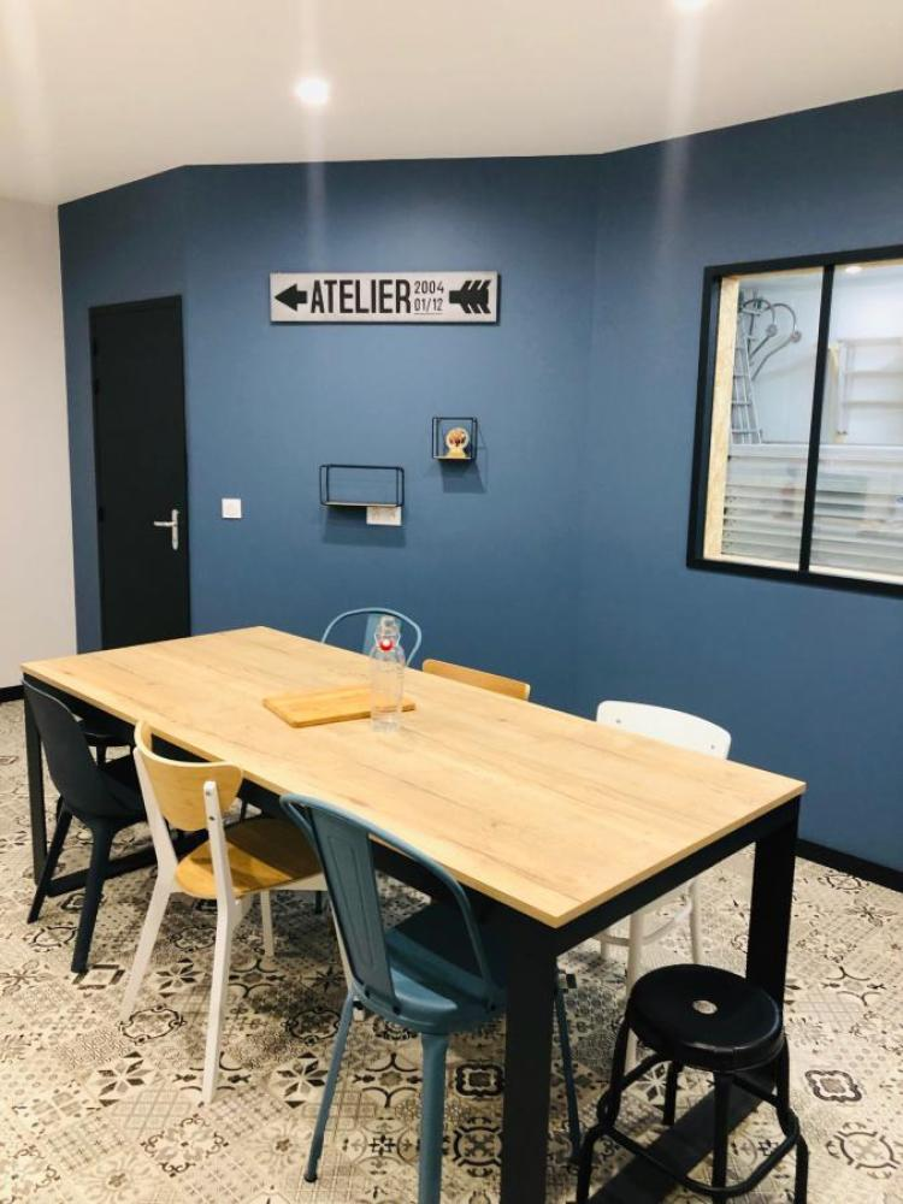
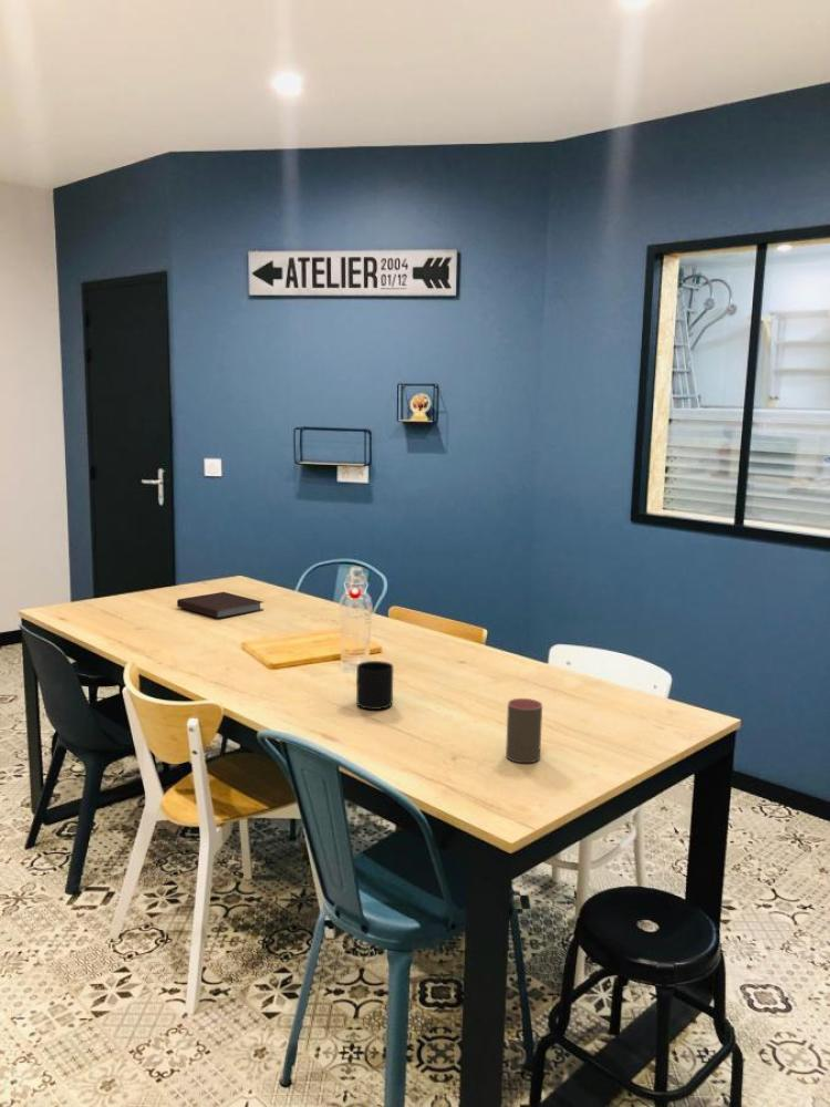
+ notebook [176,591,263,620]
+ cup [505,697,543,764]
+ mug [355,660,394,711]
